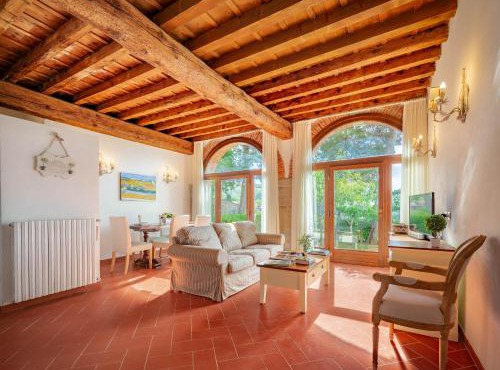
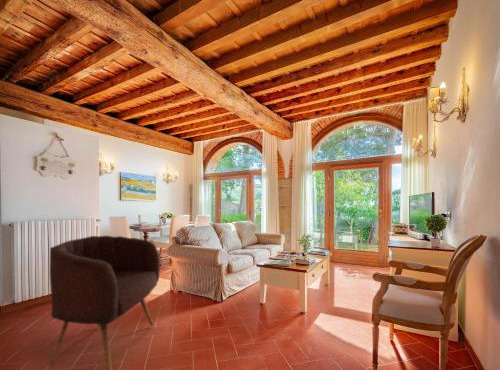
+ armchair [48,234,161,370]
